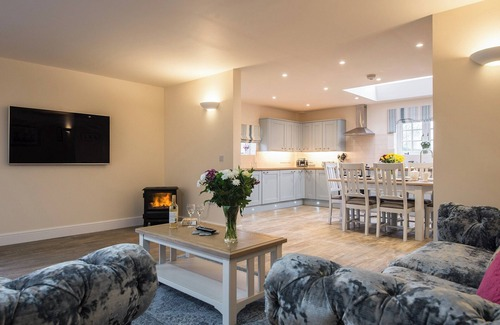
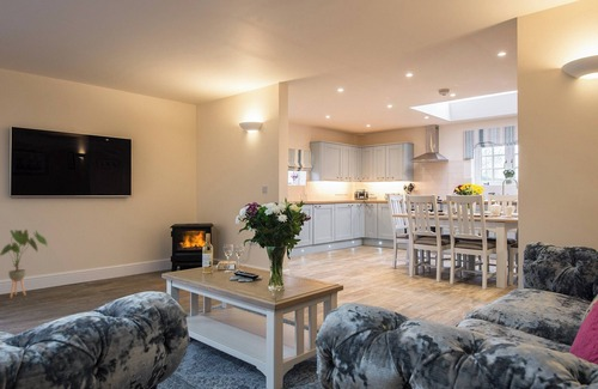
+ house plant [0,229,49,299]
